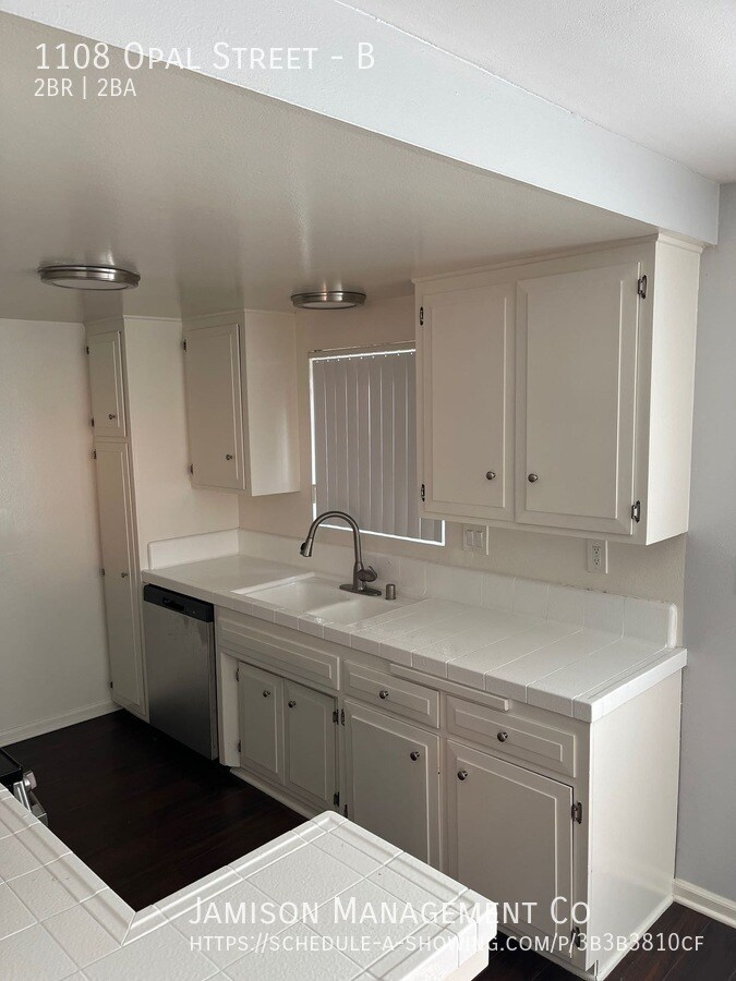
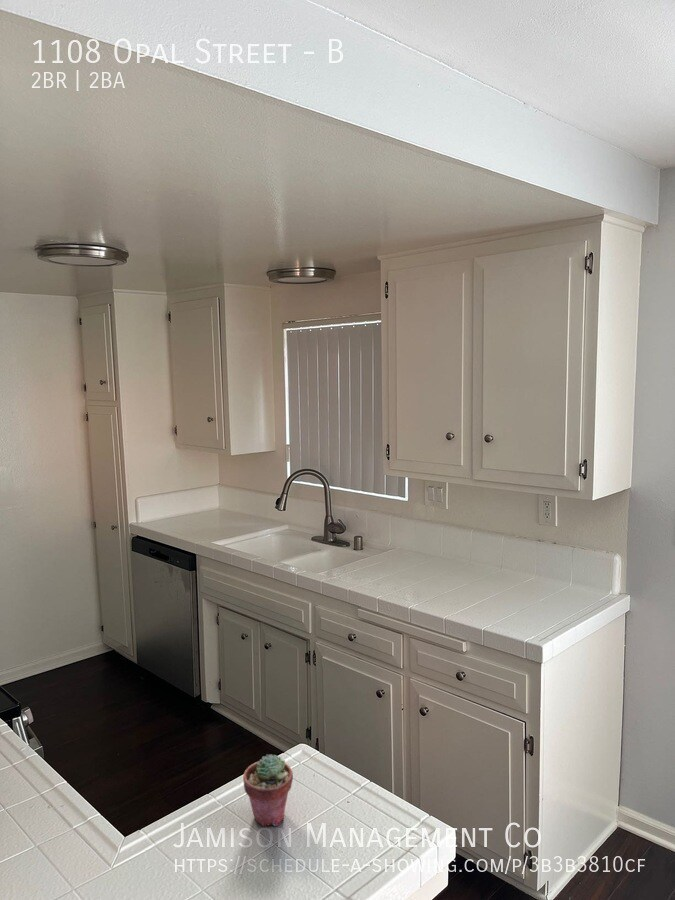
+ potted succulent [242,753,294,827]
